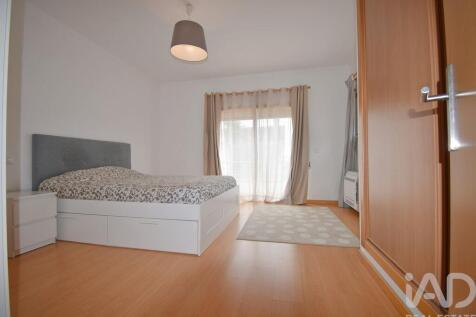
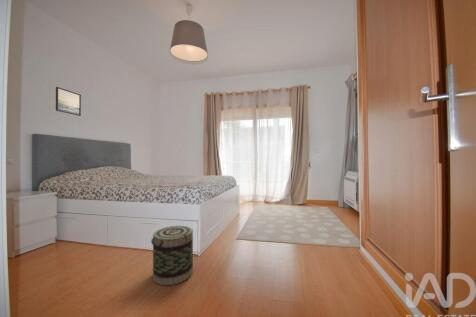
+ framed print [55,86,82,117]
+ basket [150,225,194,286]
